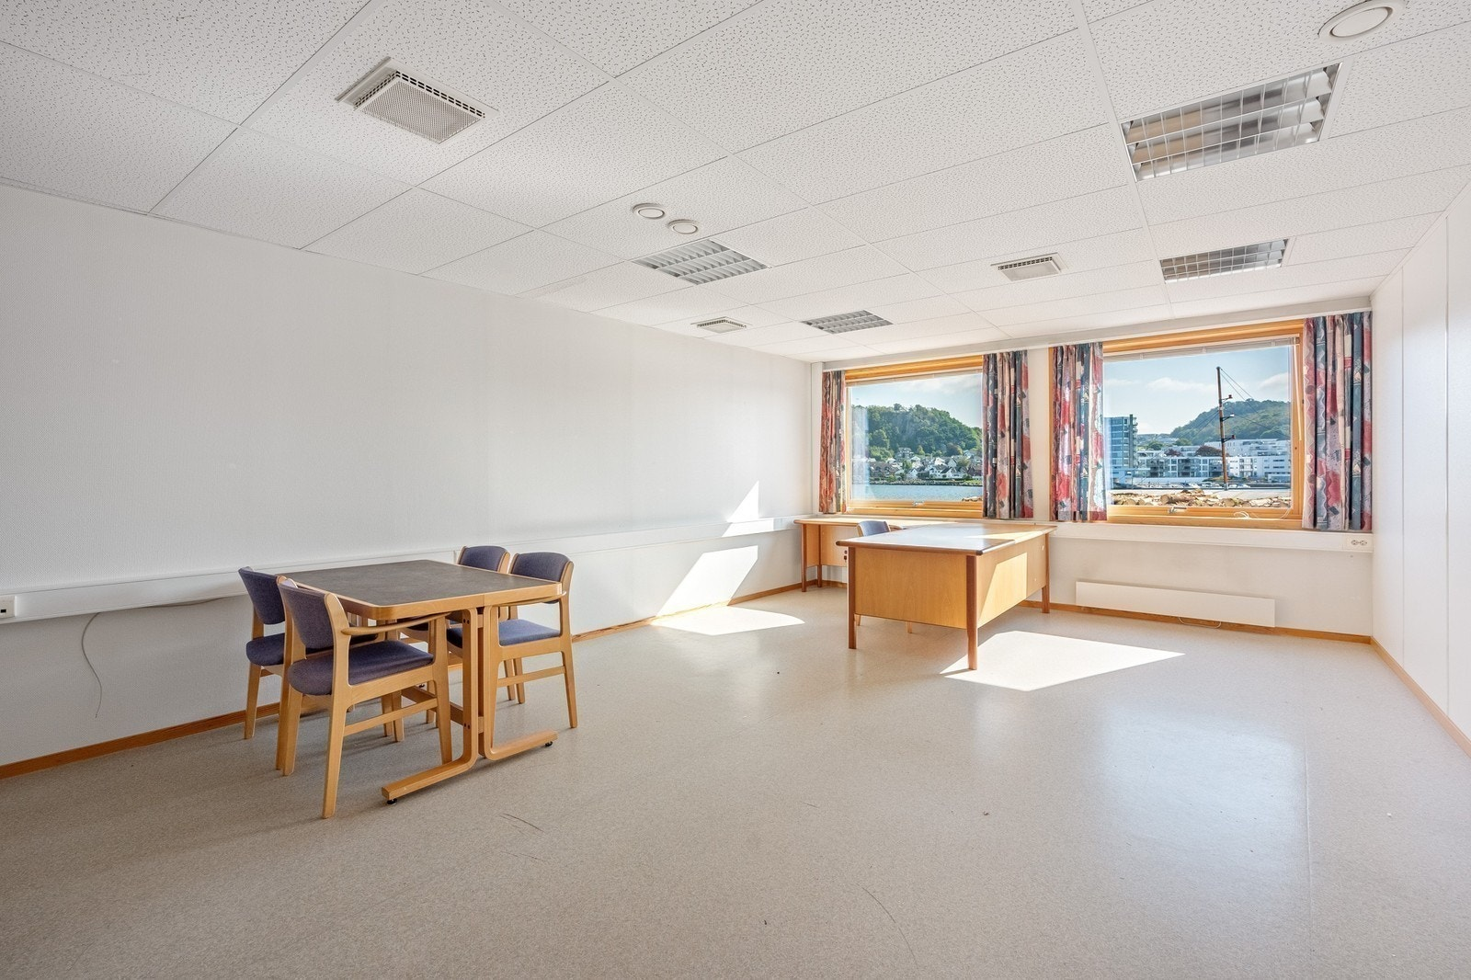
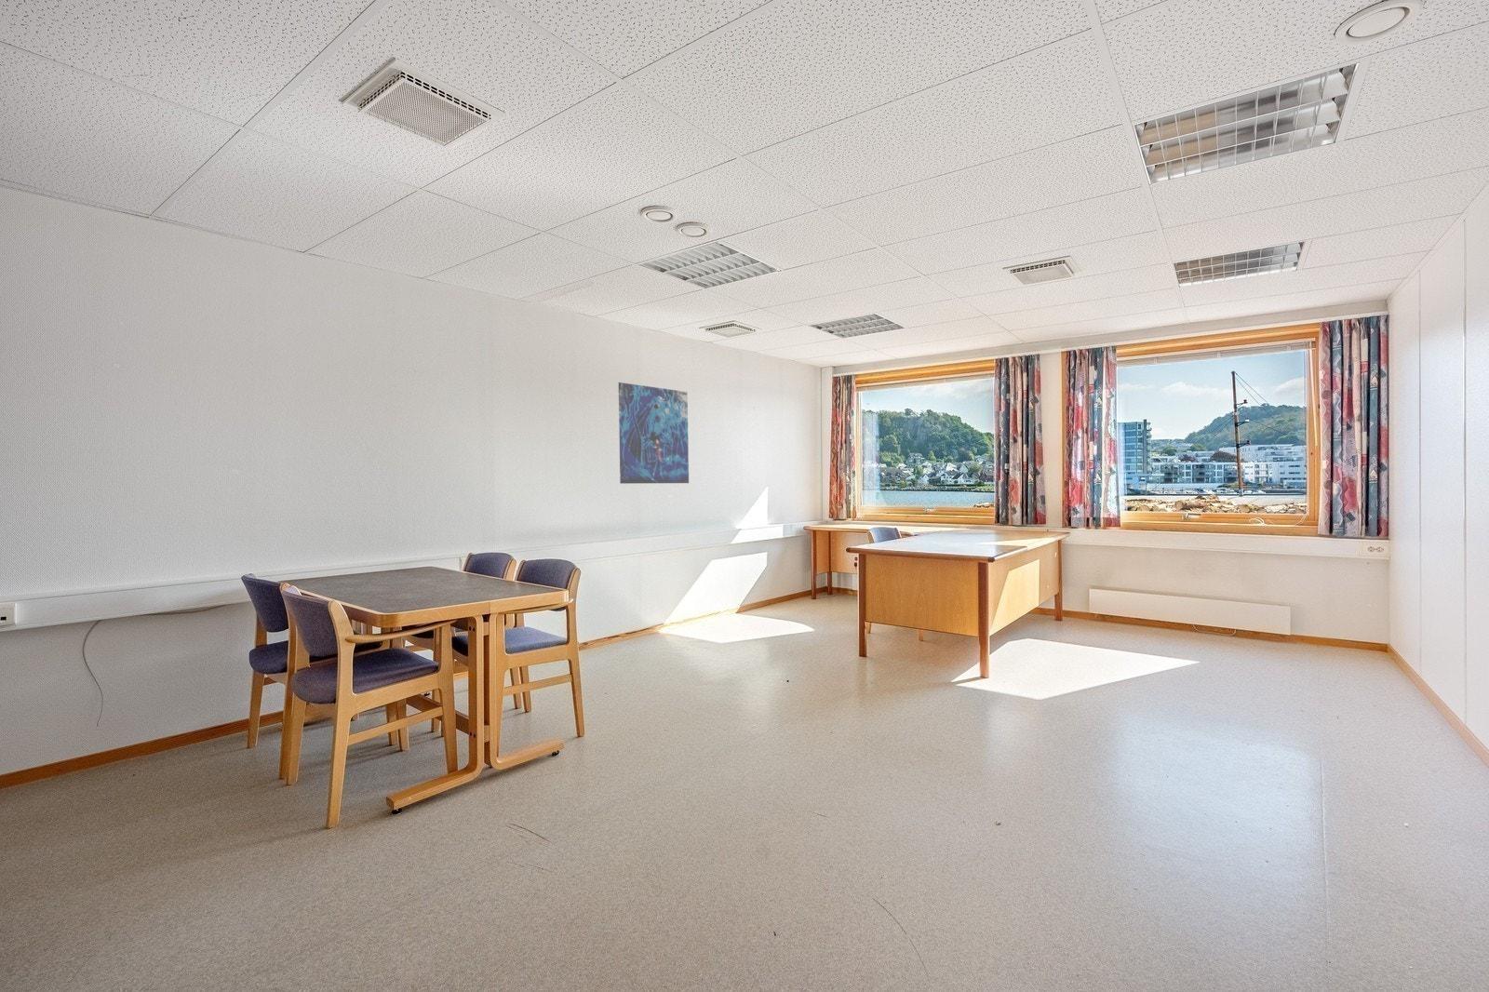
+ map [618,382,690,485]
